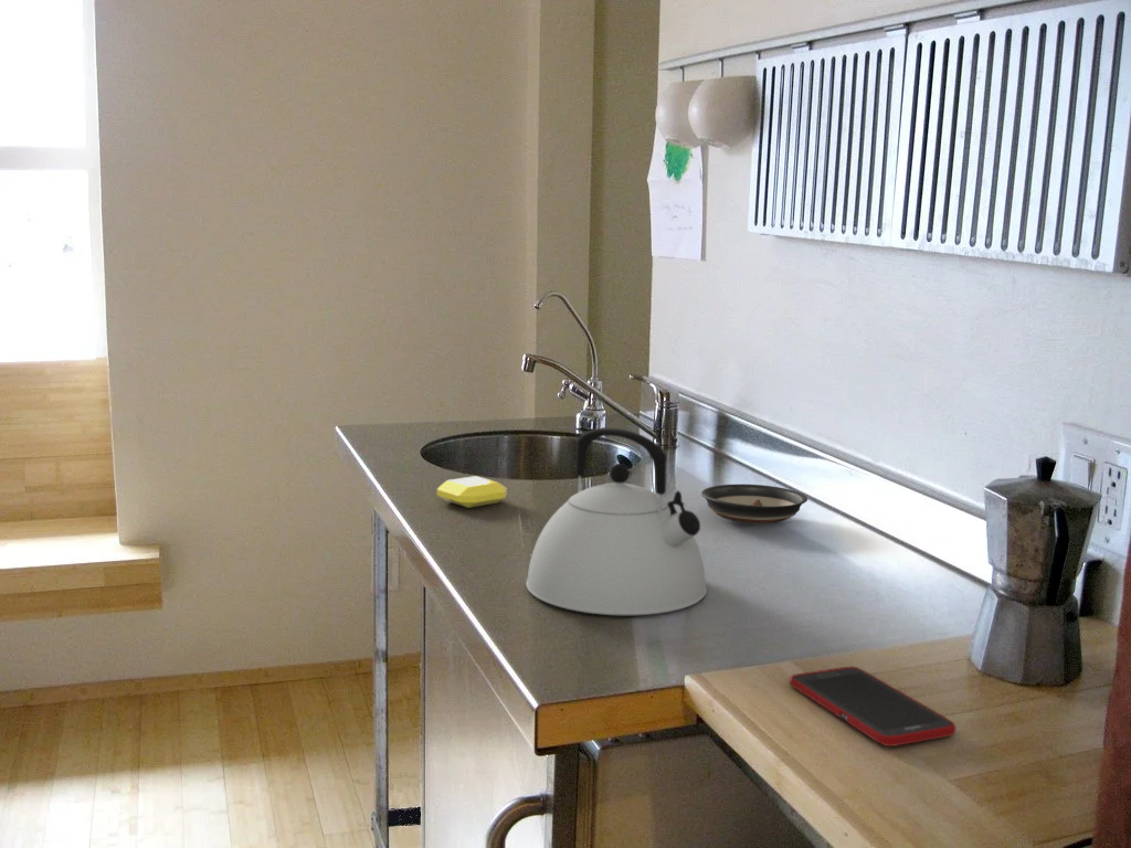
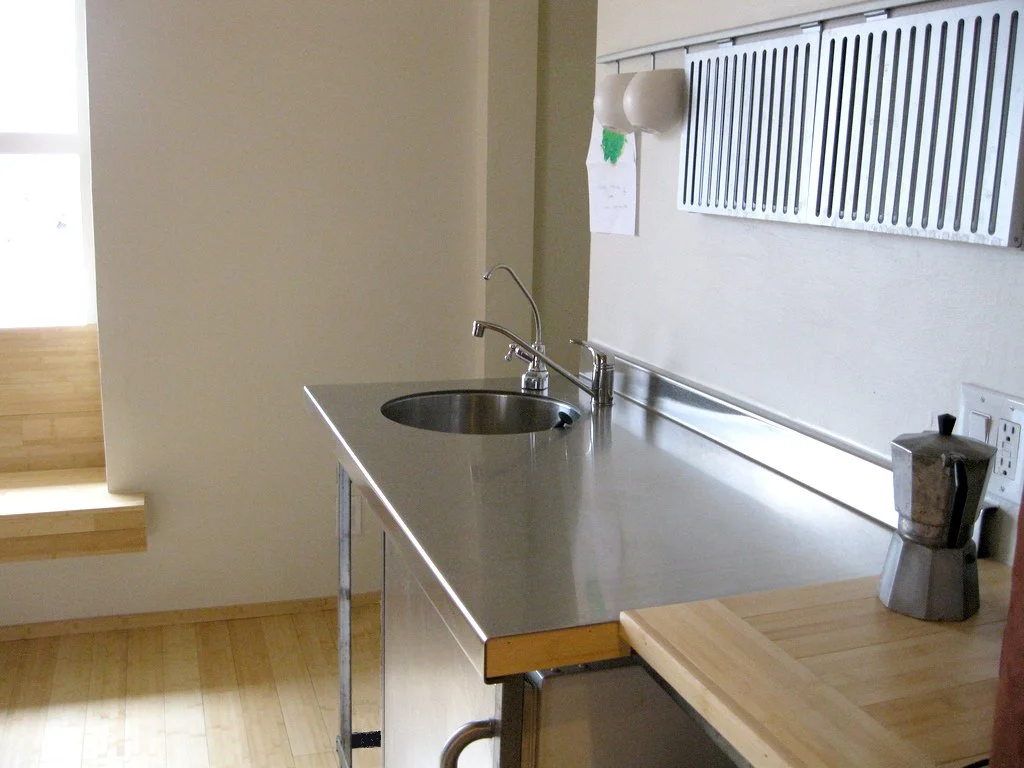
- kettle [525,427,708,616]
- cell phone [789,666,956,748]
- saucer [700,484,808,526]
- soap bar [436,475,508,509]
